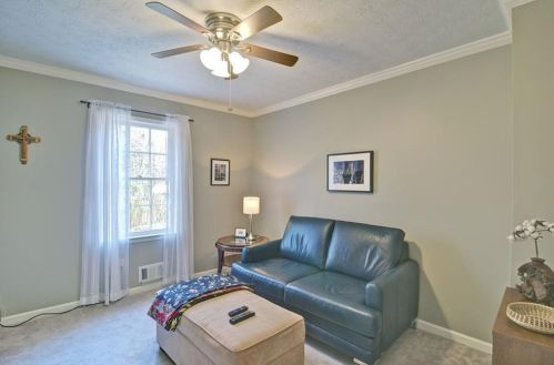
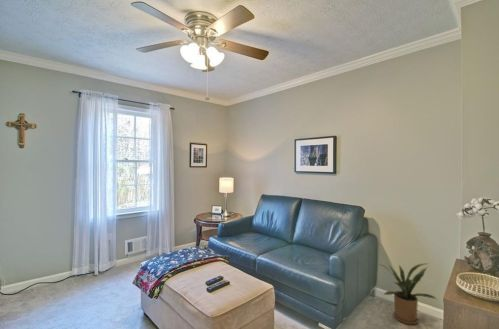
+ house plant [374,262,439,325]
